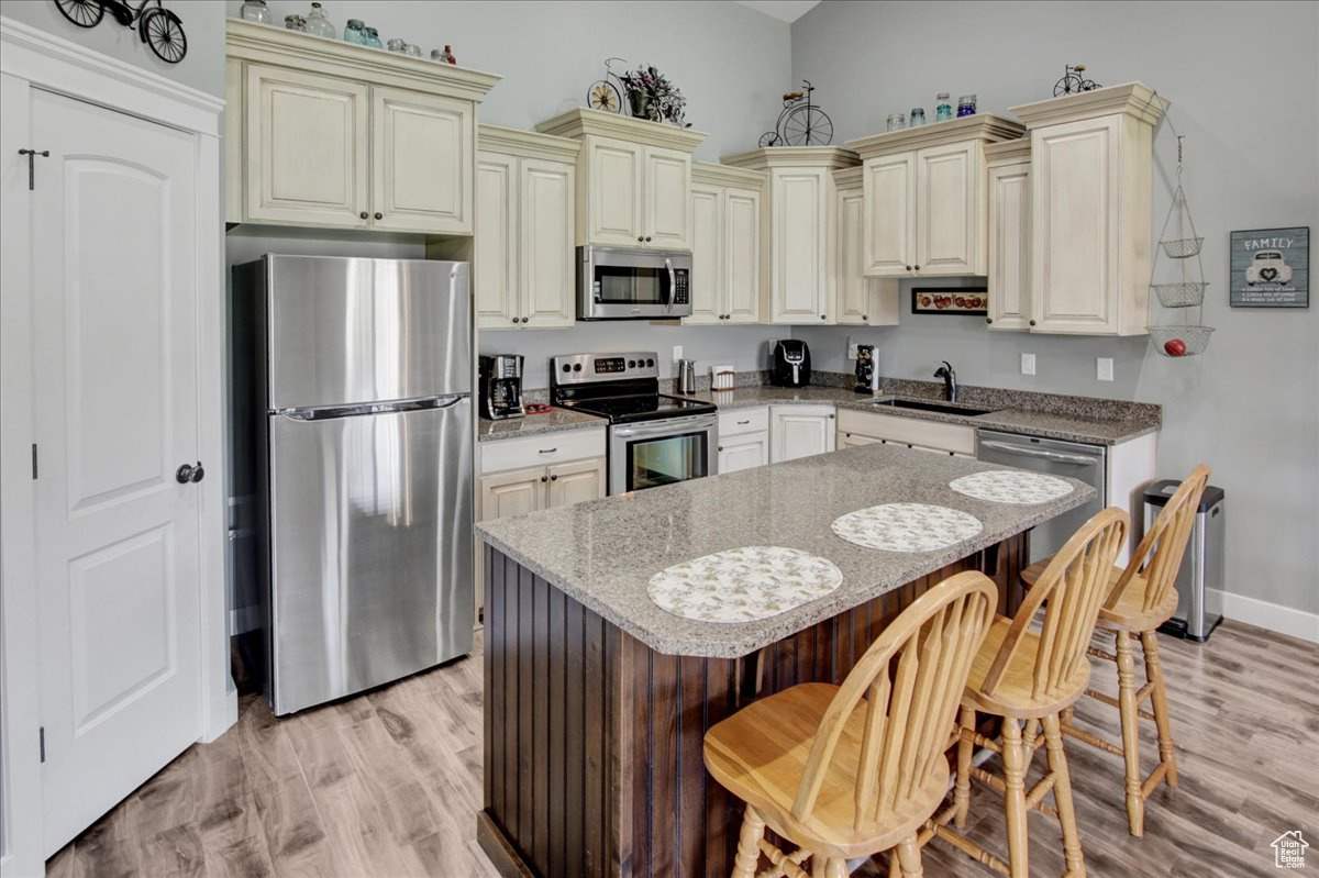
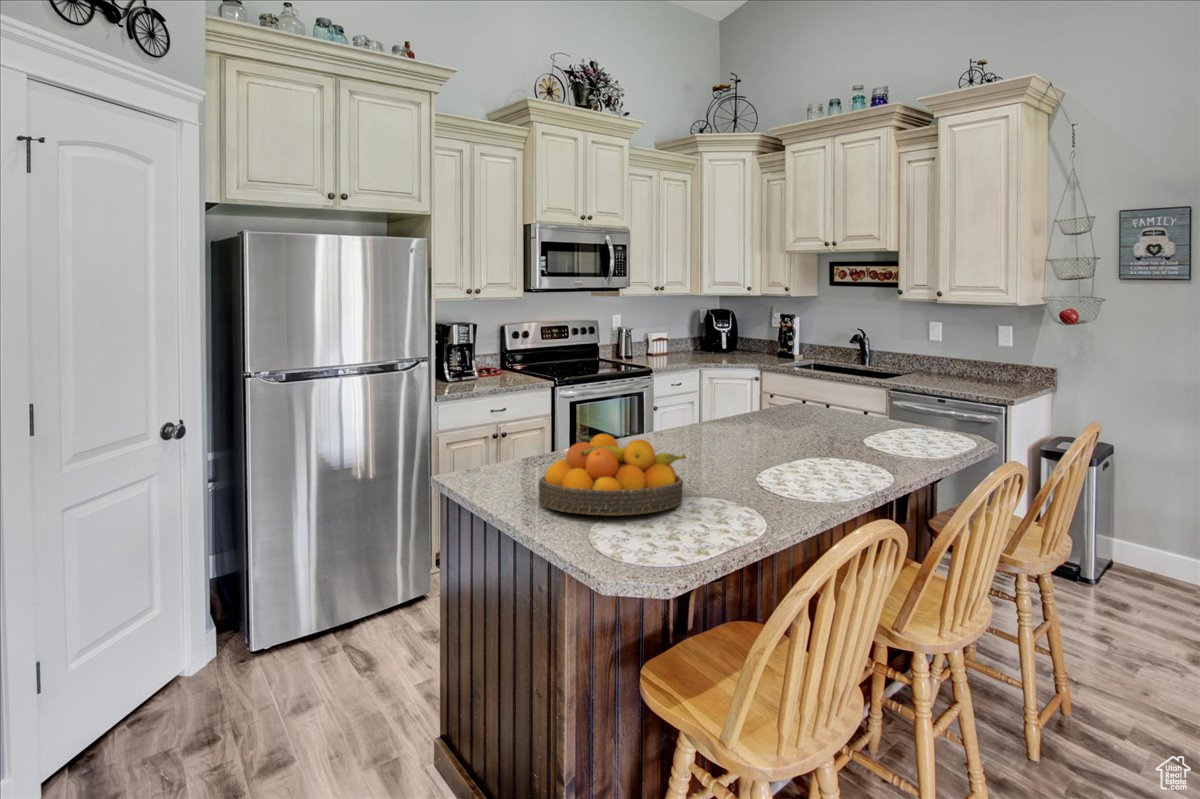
+ fruit bowl [538,433,688,516]
